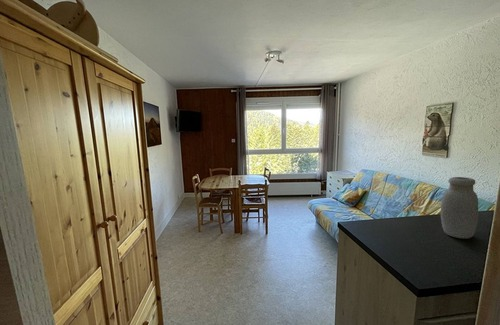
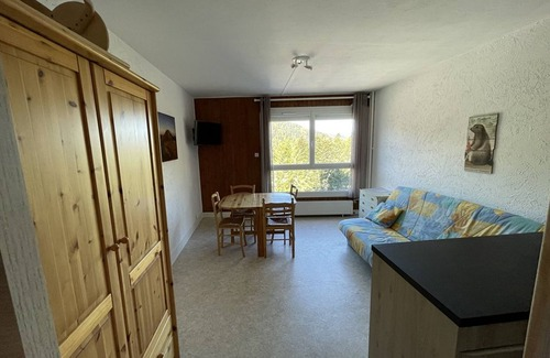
- jar [440,176,479,240]
